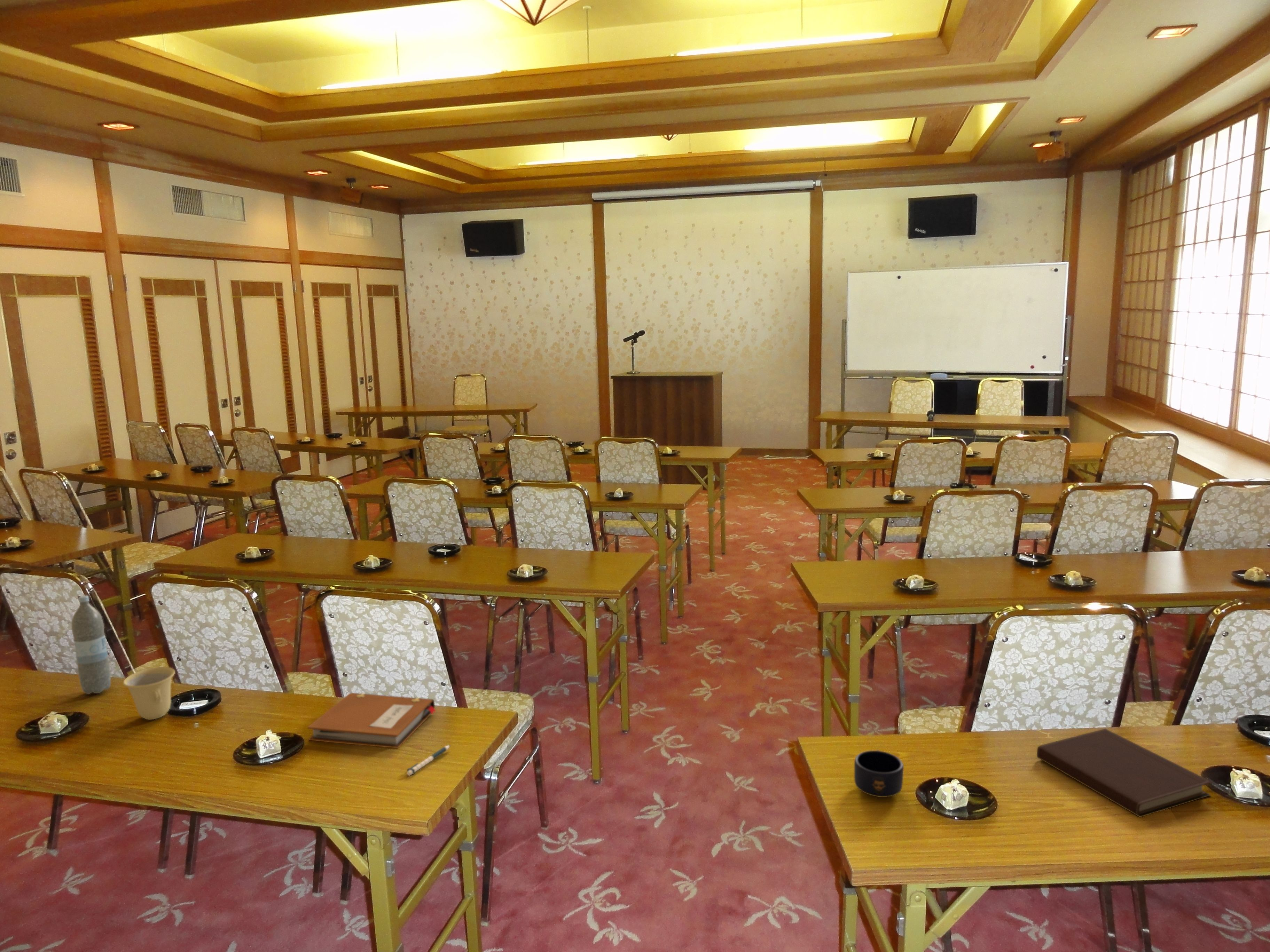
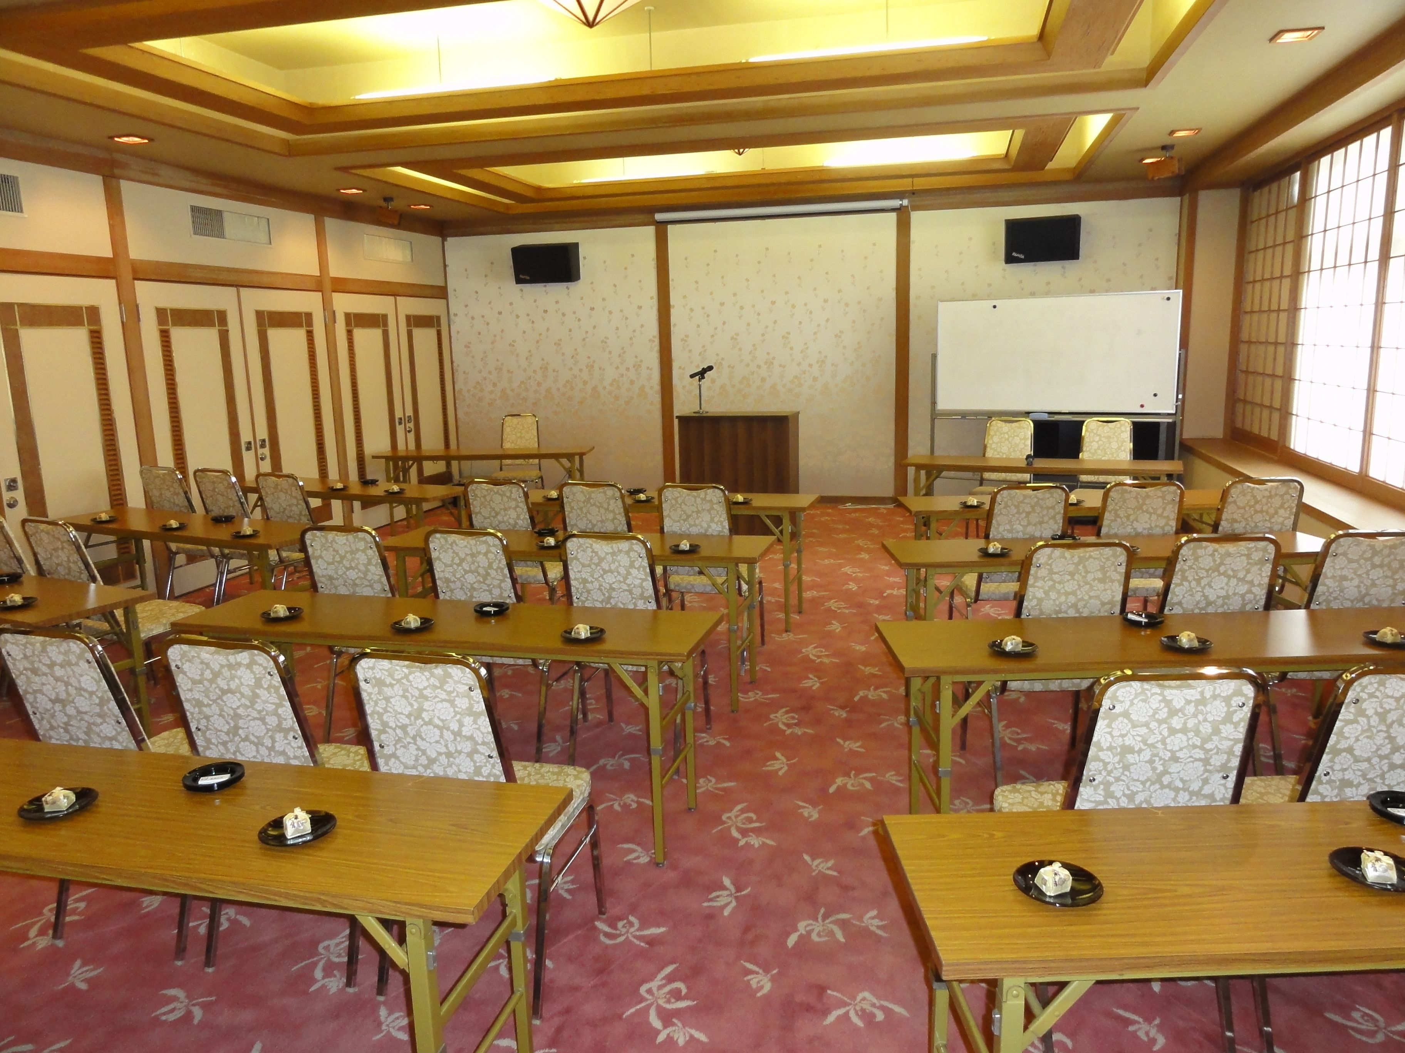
- mug [854,750,904,798]
- water bottle [71,595,111,695]
- cup [123,667,175,720]
- notebook [1036,728,1213,817]
- pen [407,745,450,776]
- notebook [307,692,436,748]
